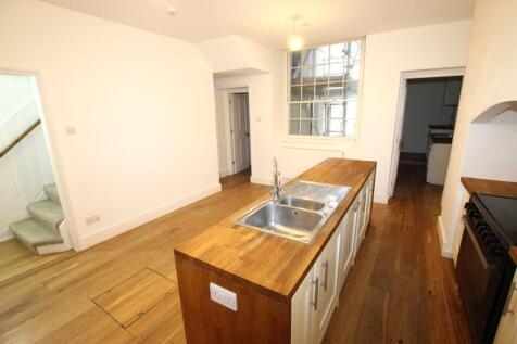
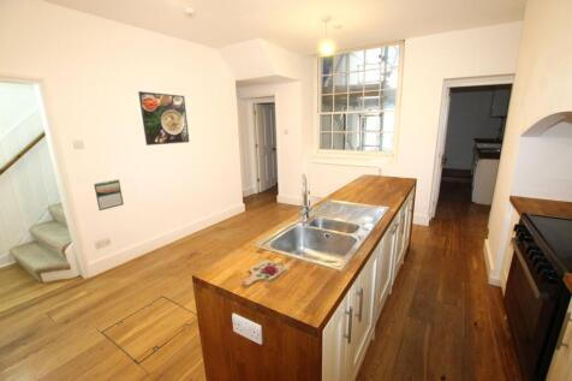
+ cutting board [242,258,288,286]
+ calendar [93,178,125,212]
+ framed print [137,90,190,147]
